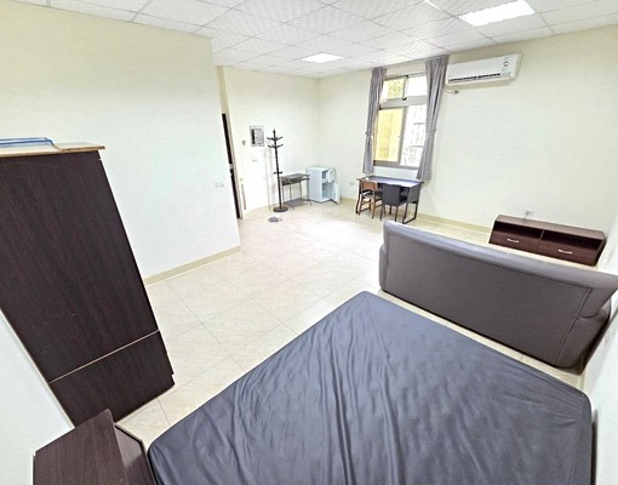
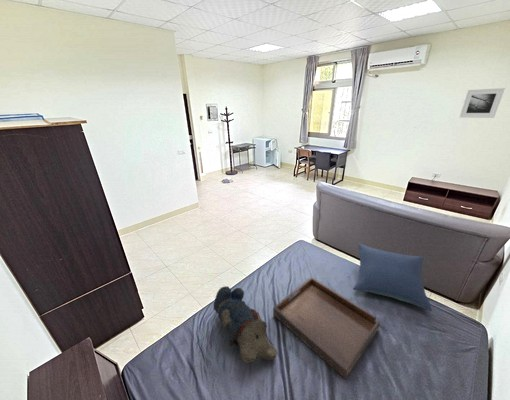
+ teddy bear [213,285,278,364]
+ pillow [352,242,433,312]
+ serving tray [272,276,381,380]
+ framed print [458,87,506,119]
